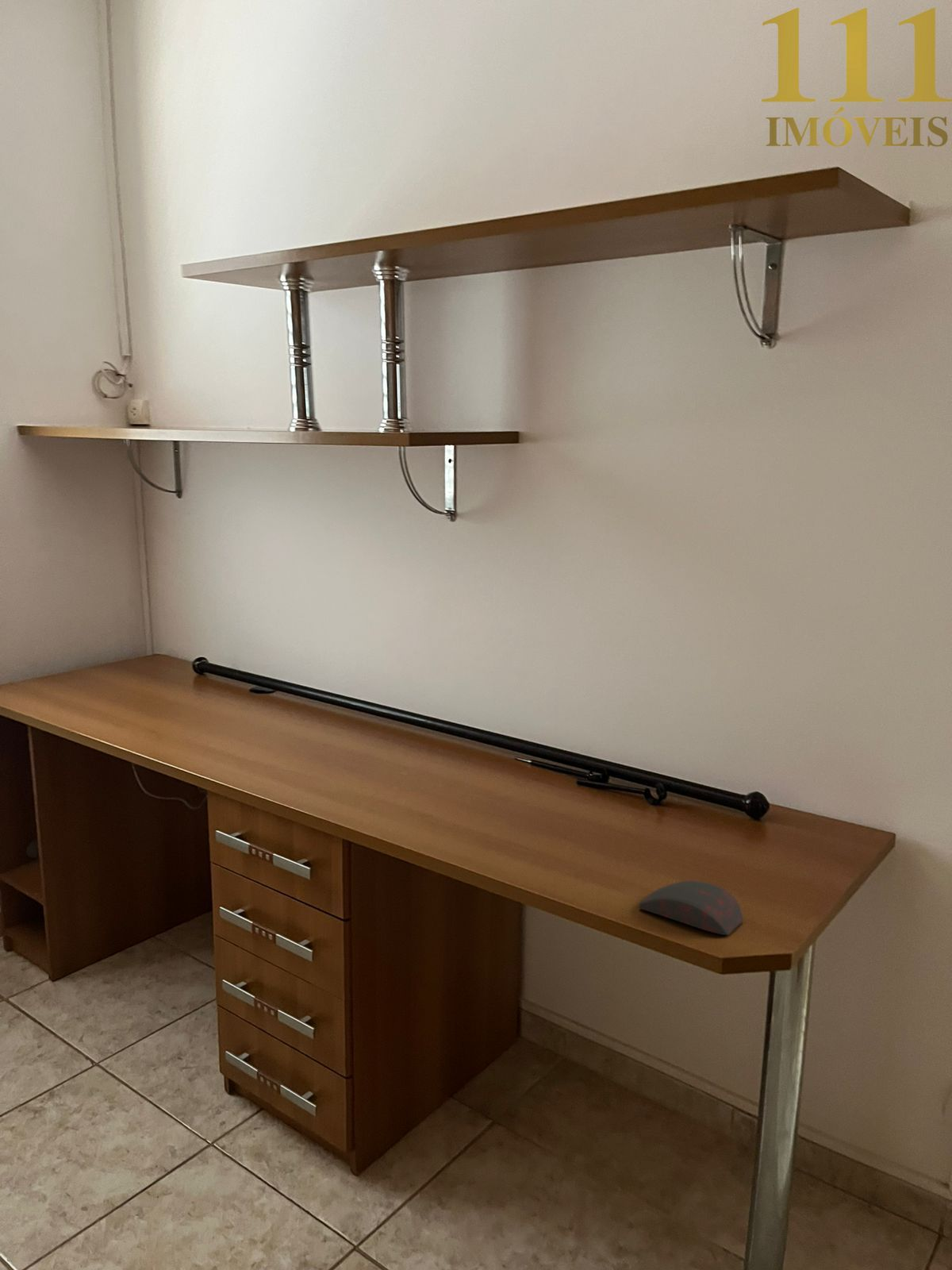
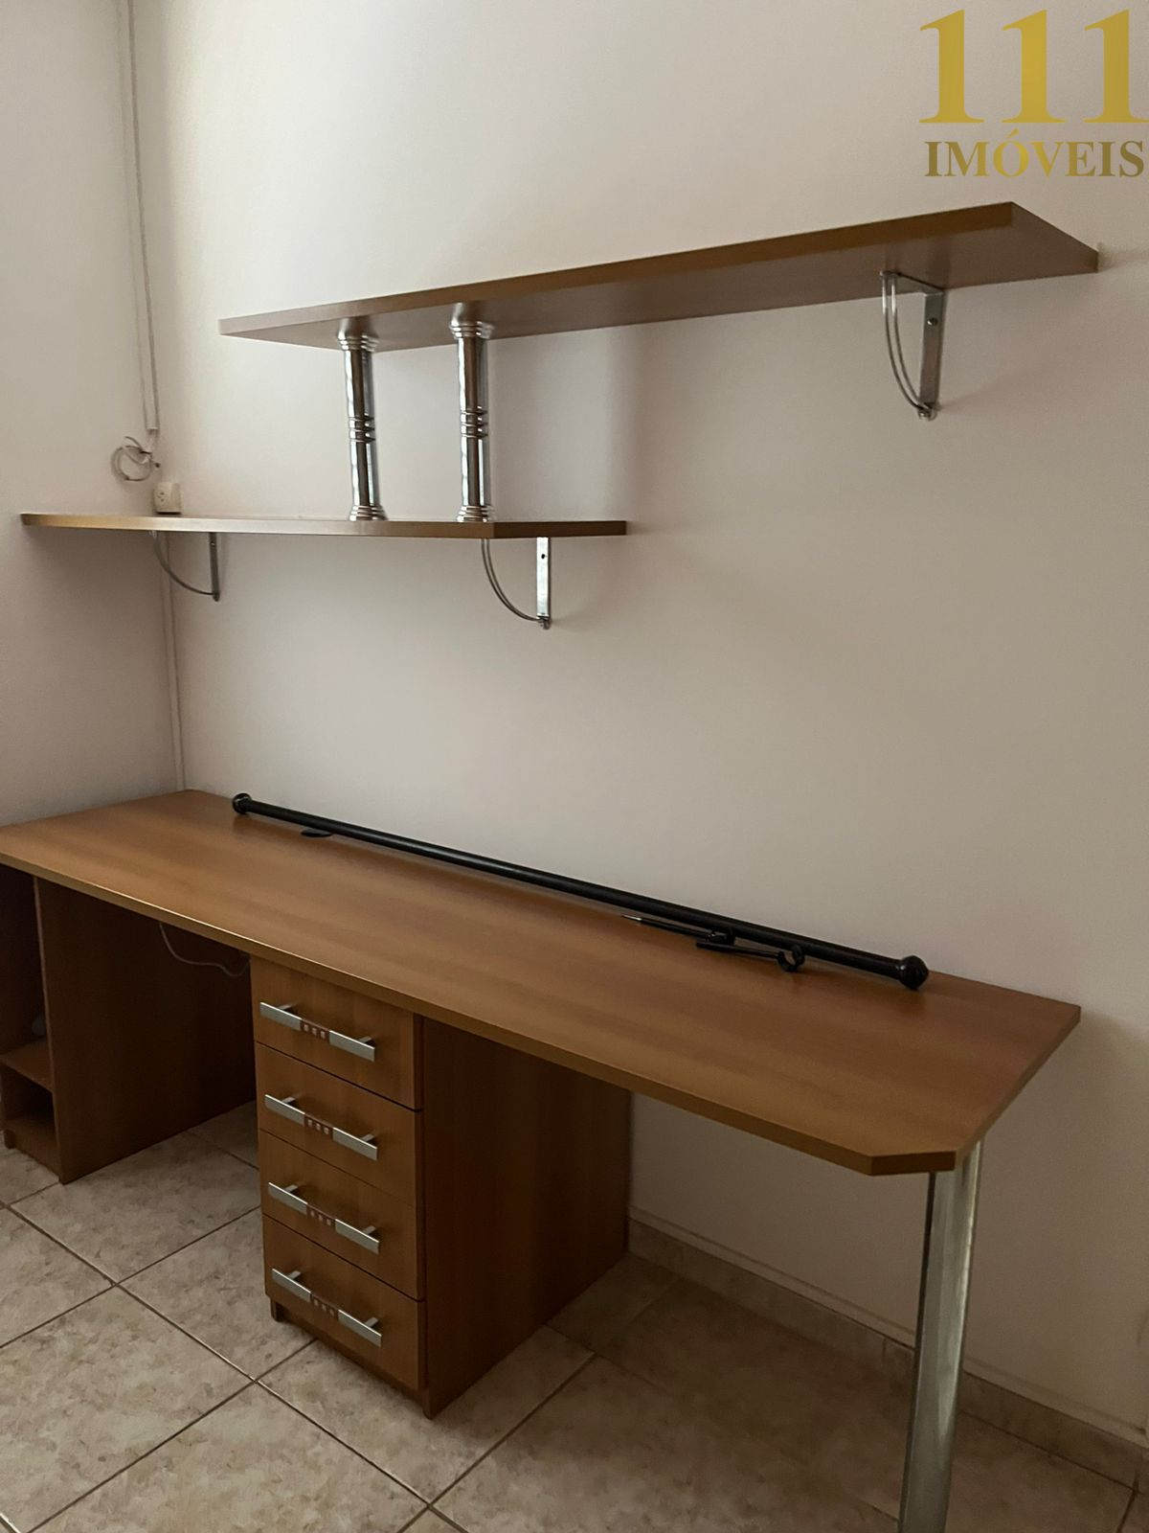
- computer mouse [638,880,743,936]
